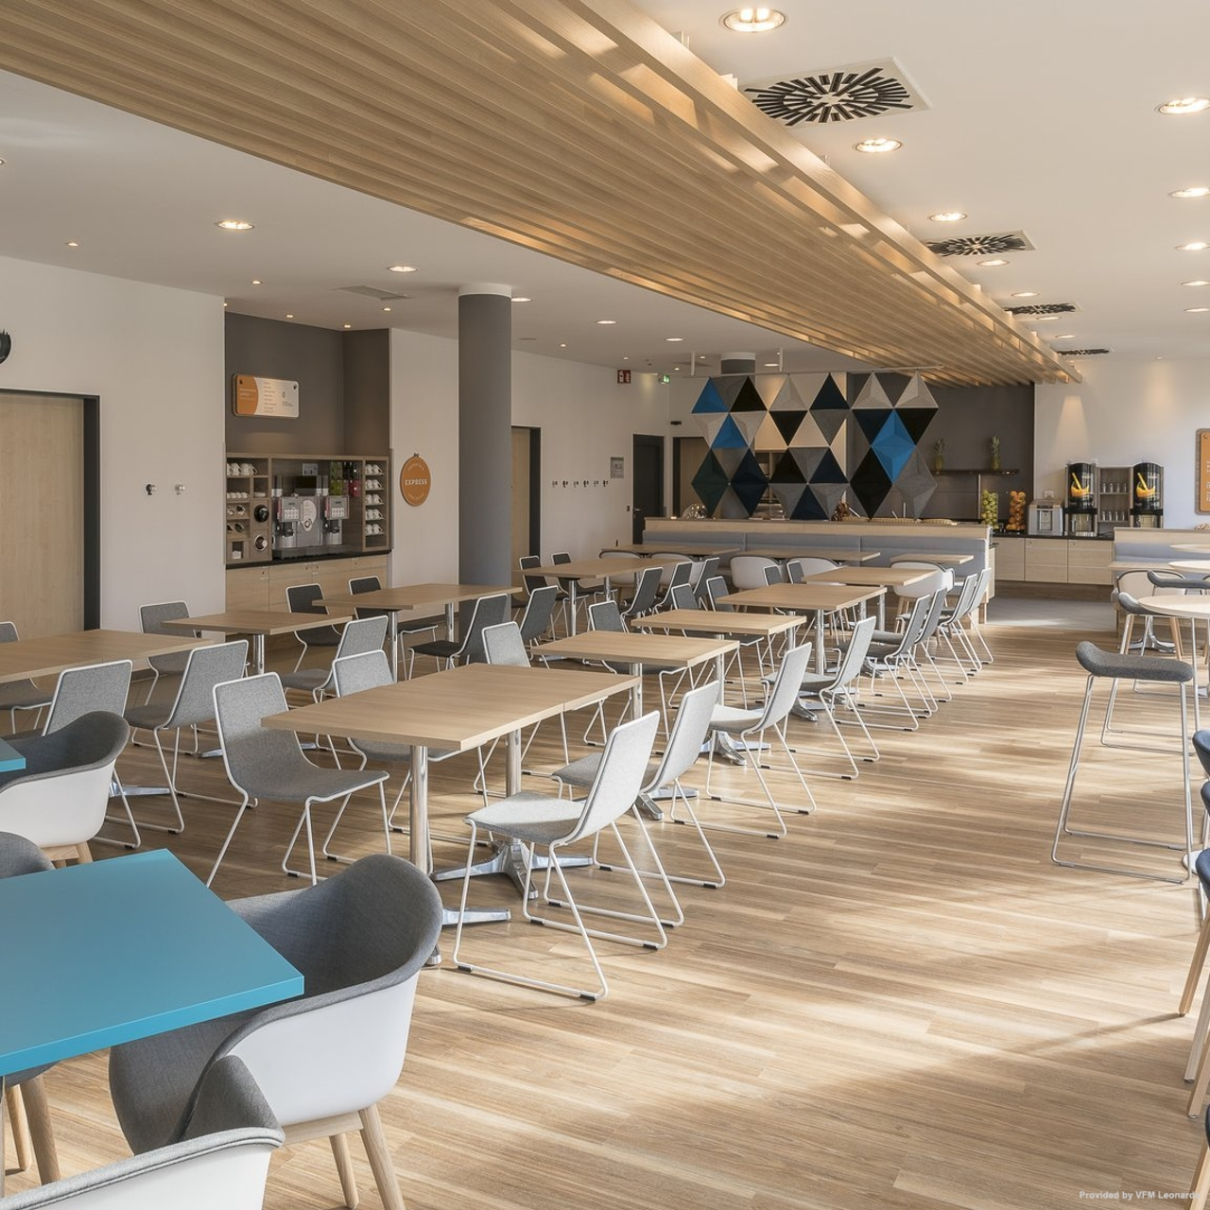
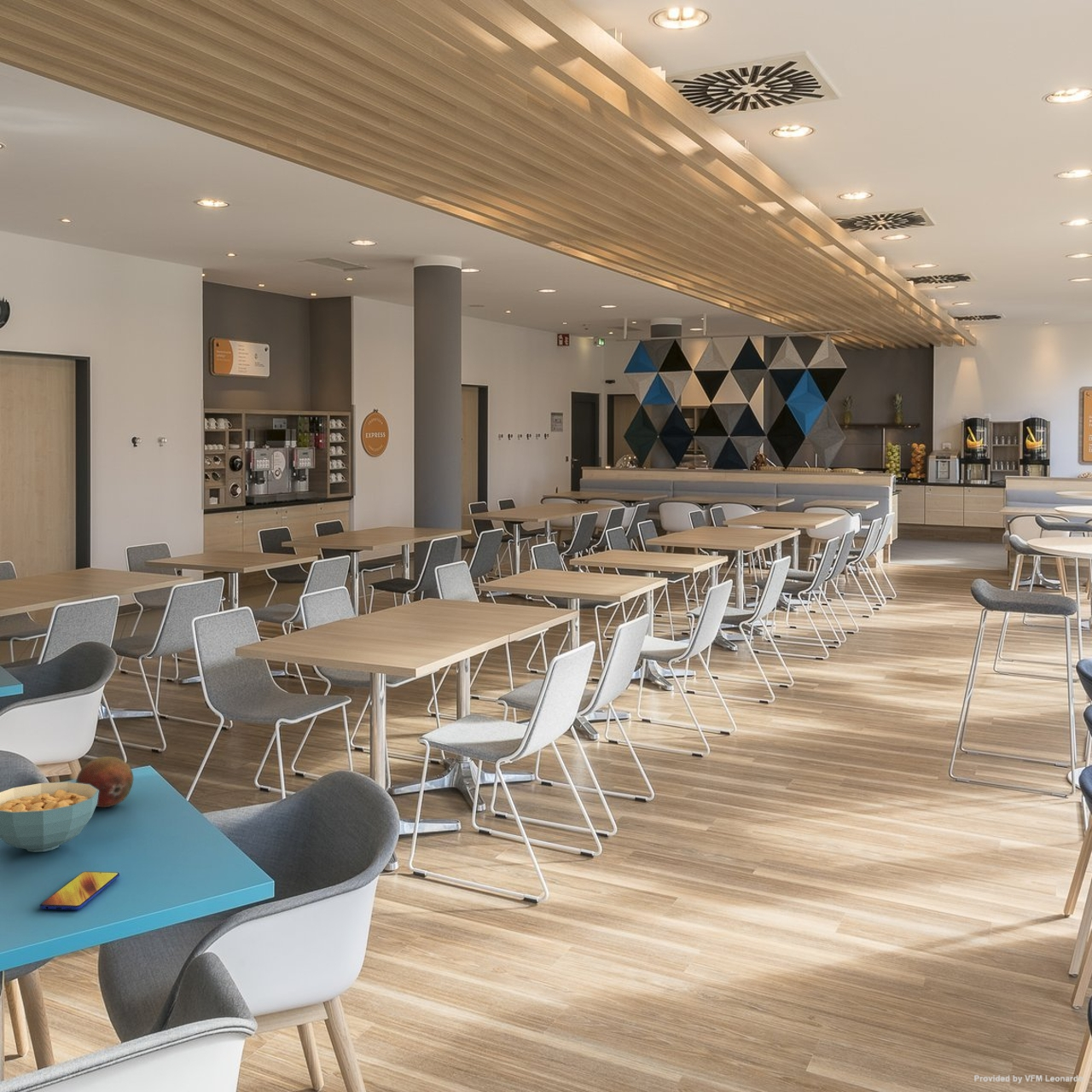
+ smartphone [39,871,120,910]
+ fruit [75,756,134,808]
+ cereal bowl [0,781,99,853]
